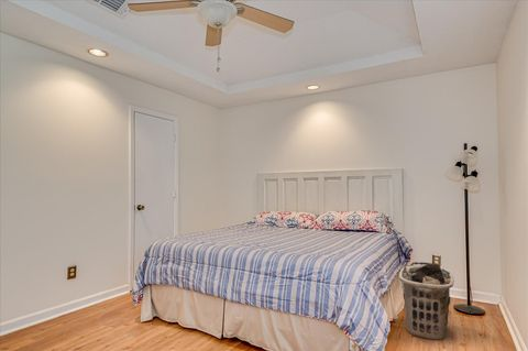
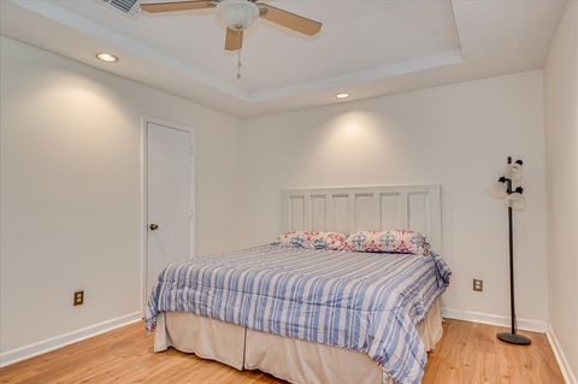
- clothes hamper [398,261,455,341]
